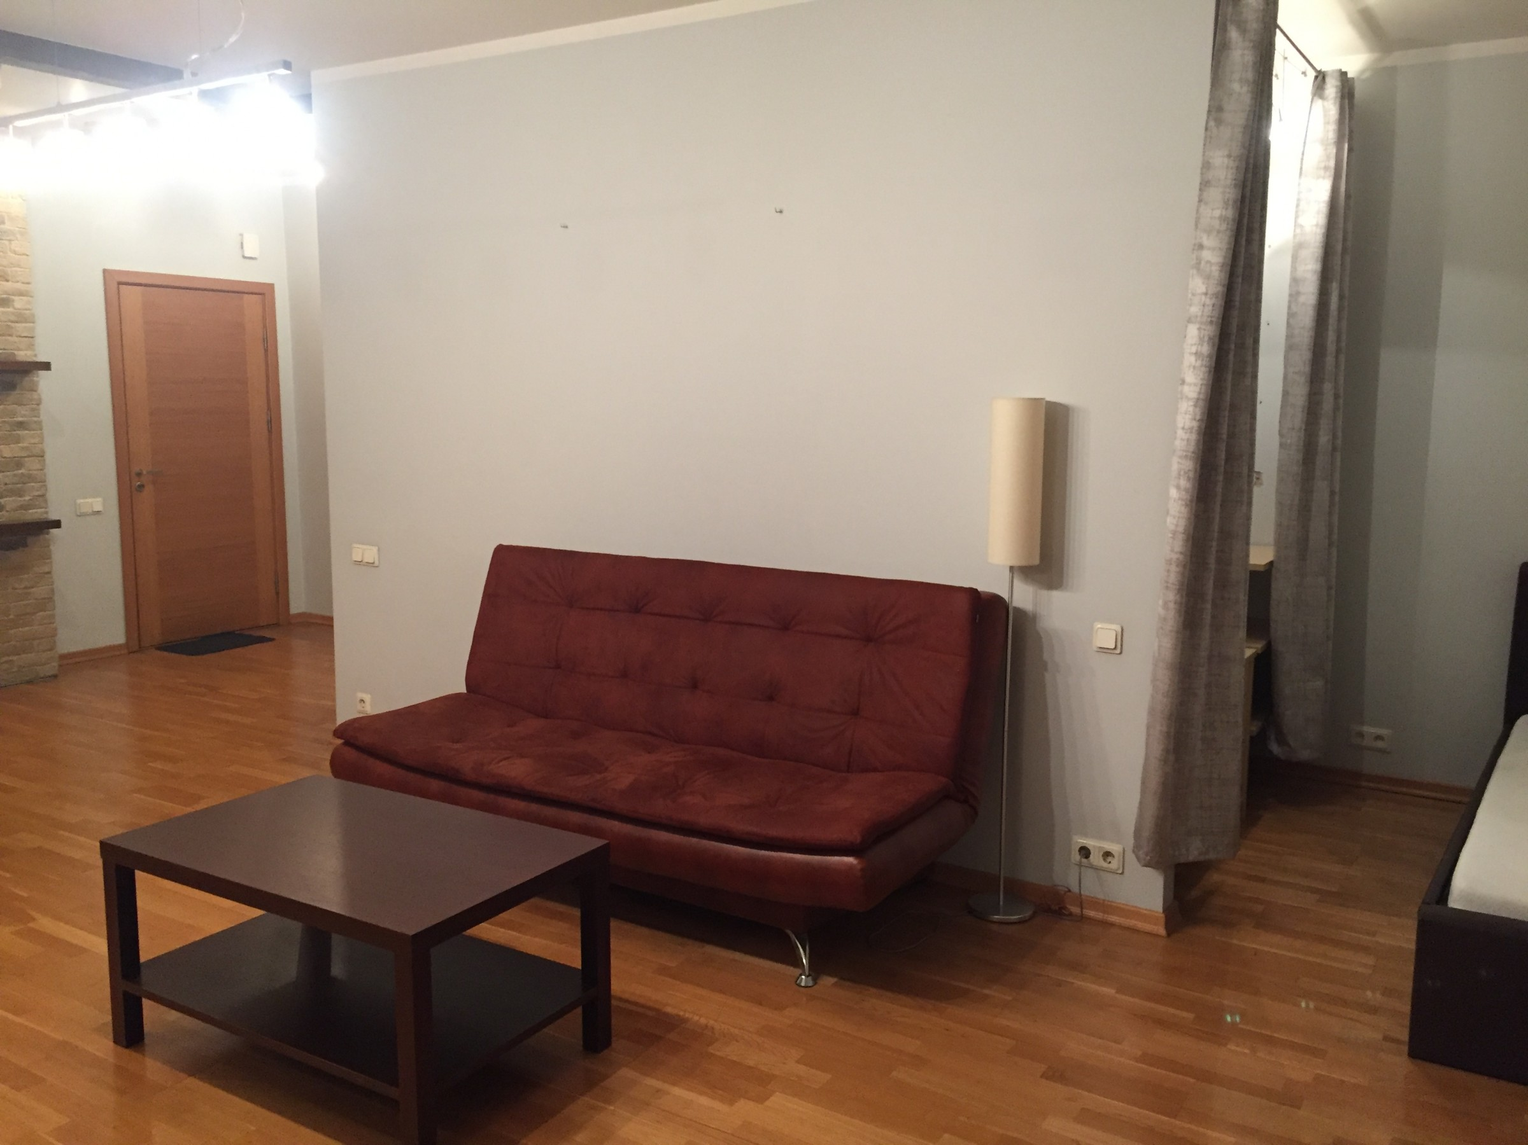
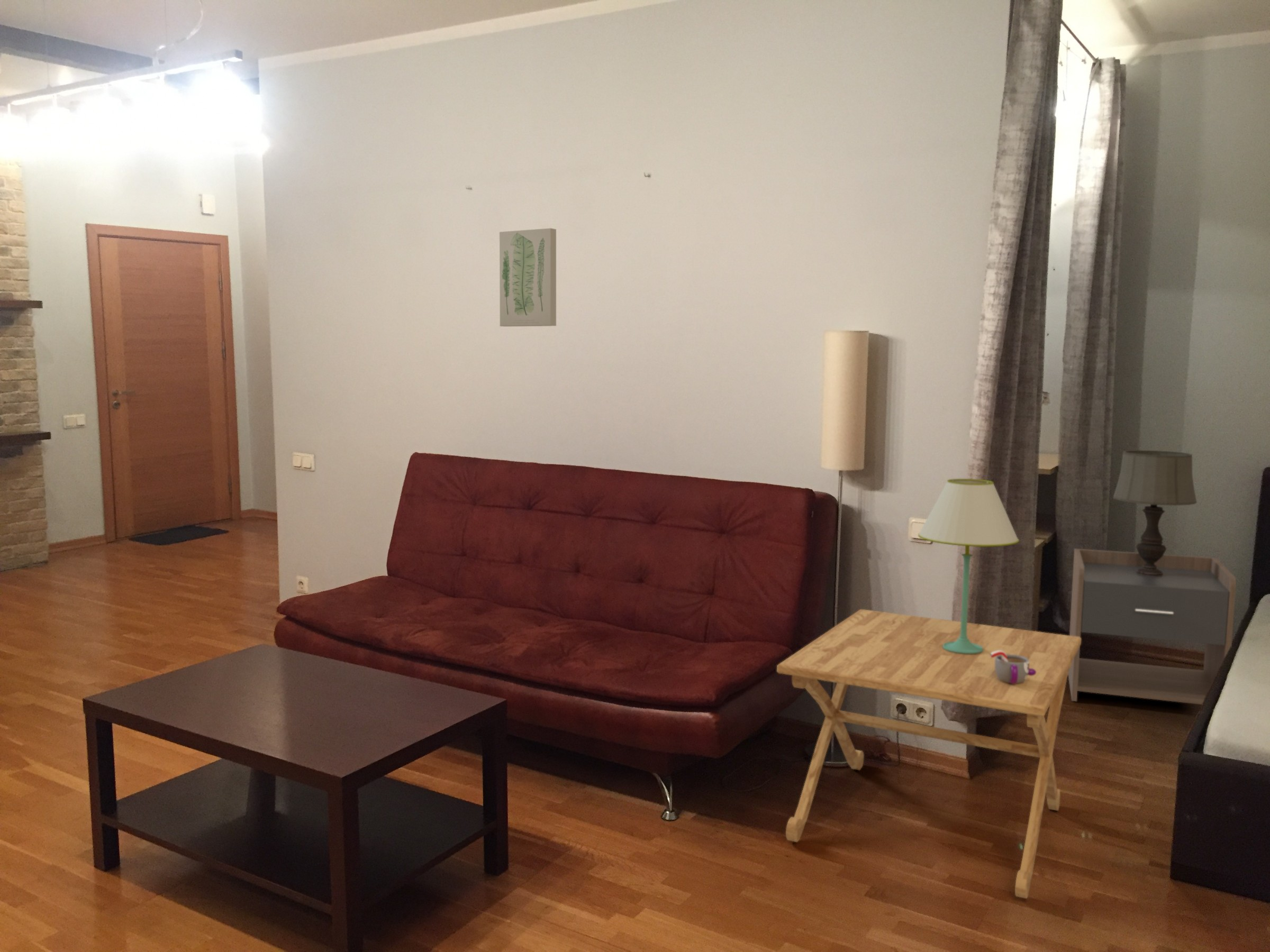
+ mug [990,651,1036,684]
+ table lamp [918,478,1020,654]
+ table lamp [1112,450,1198,576]
+ wall art [498,227,557,327]
+ nightstand [1068,548,1237,705]
+ side table [776,609,1082,899]
